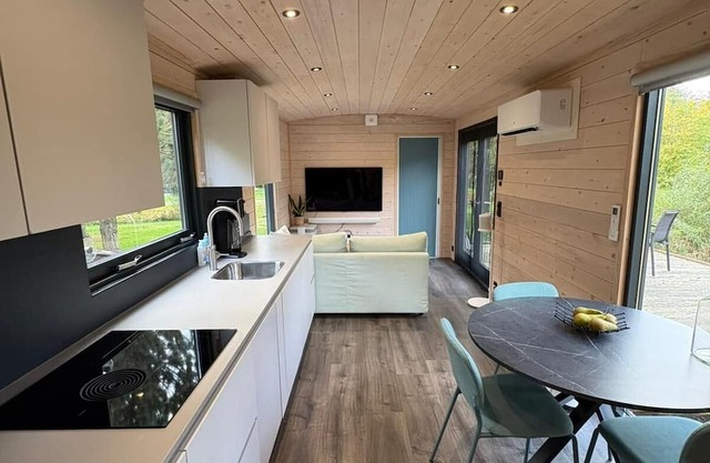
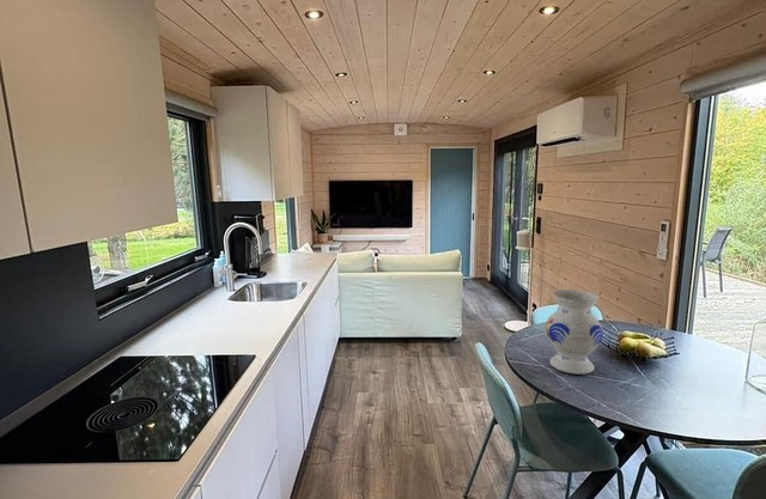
+ vase [545,288,604,376]
